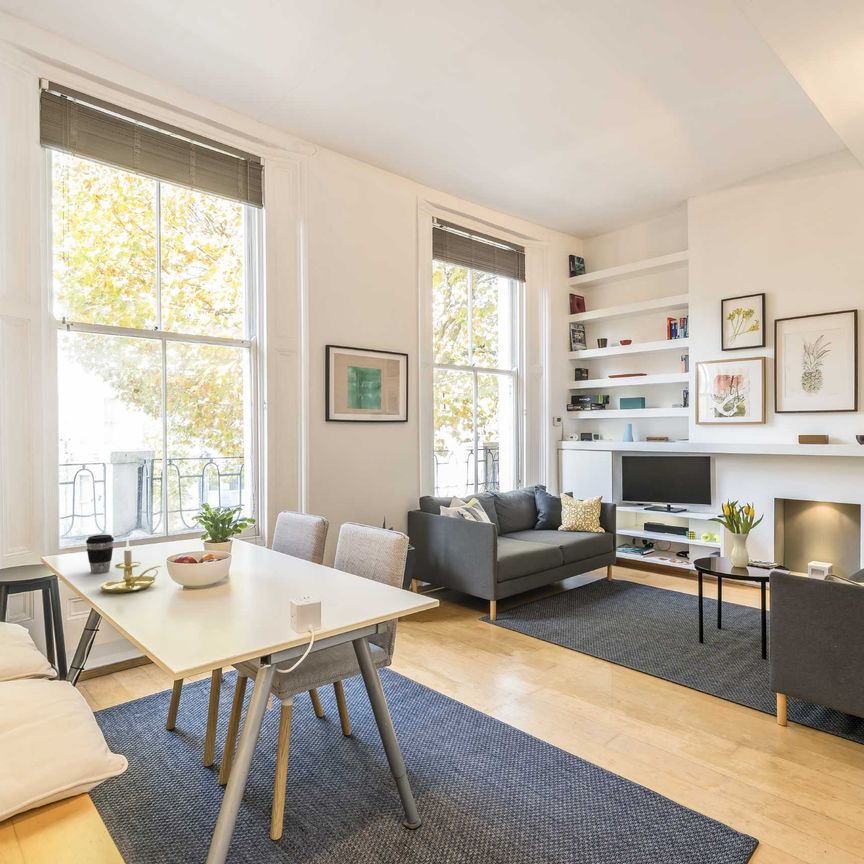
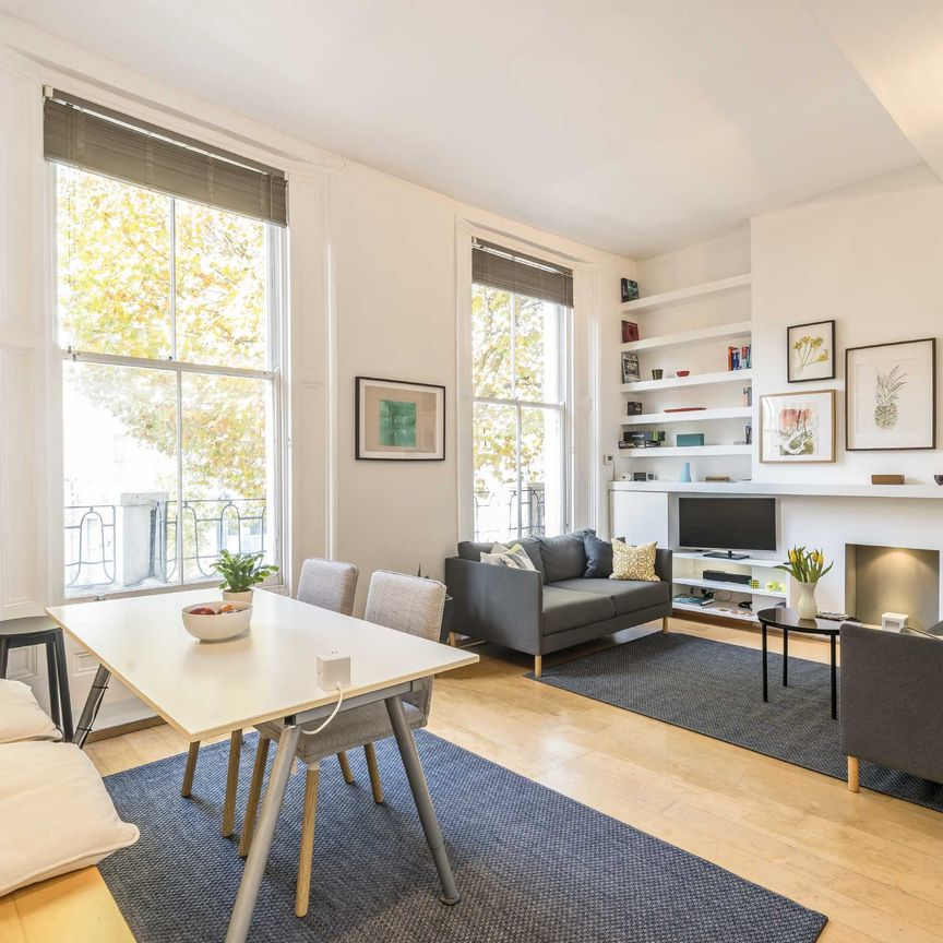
- coffee cup [85,534,115,574]
- candle holder [99,536,162,594]
